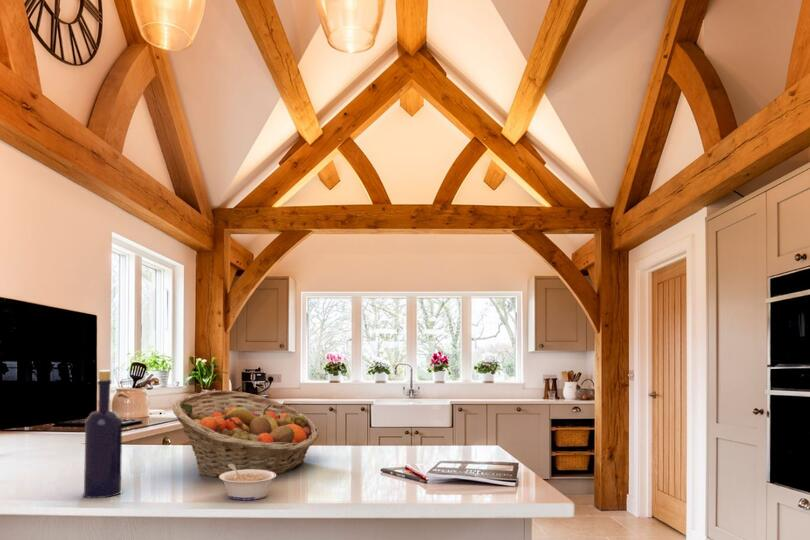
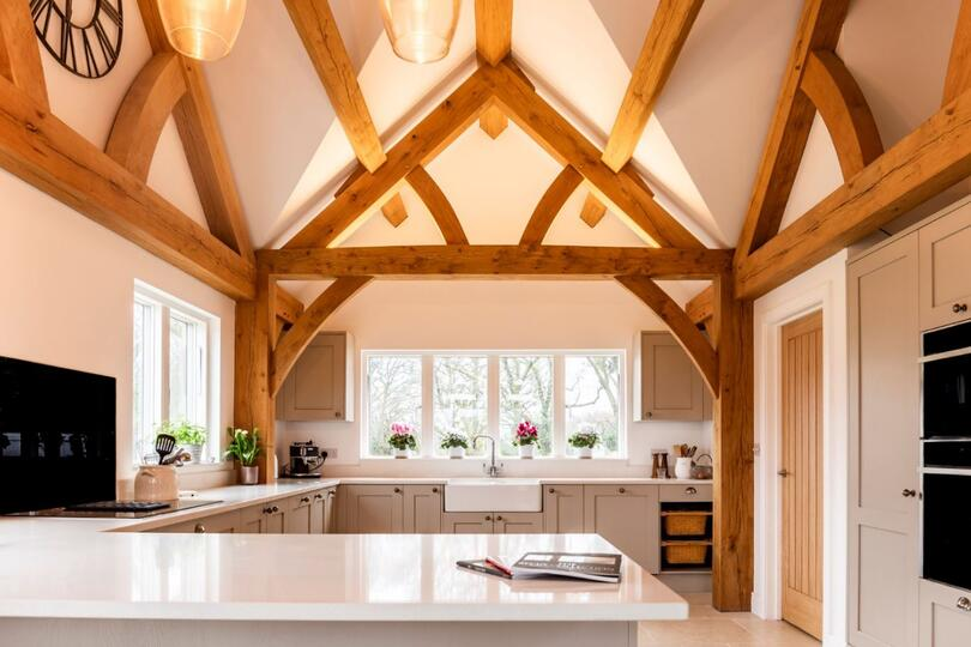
- fruit basket [172,389,320,478]
- bottle [82,369,123,499]
- legume [218,464,277,501]
